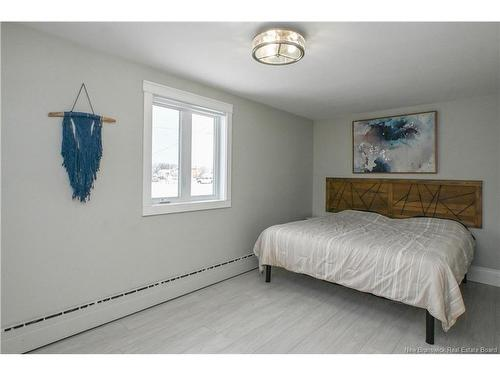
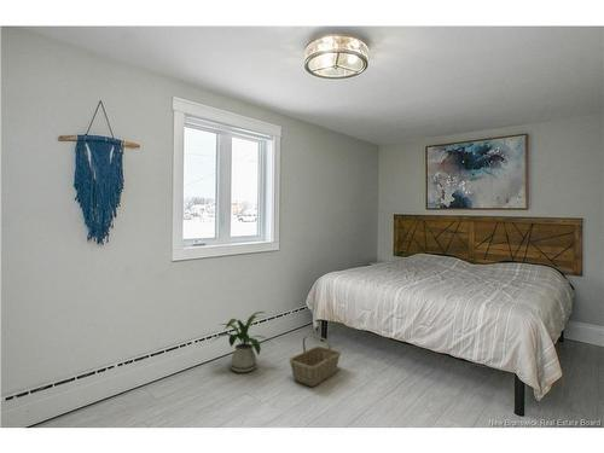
+ house plant [210,310,274,373]
+ basket [289,333,342,388]
